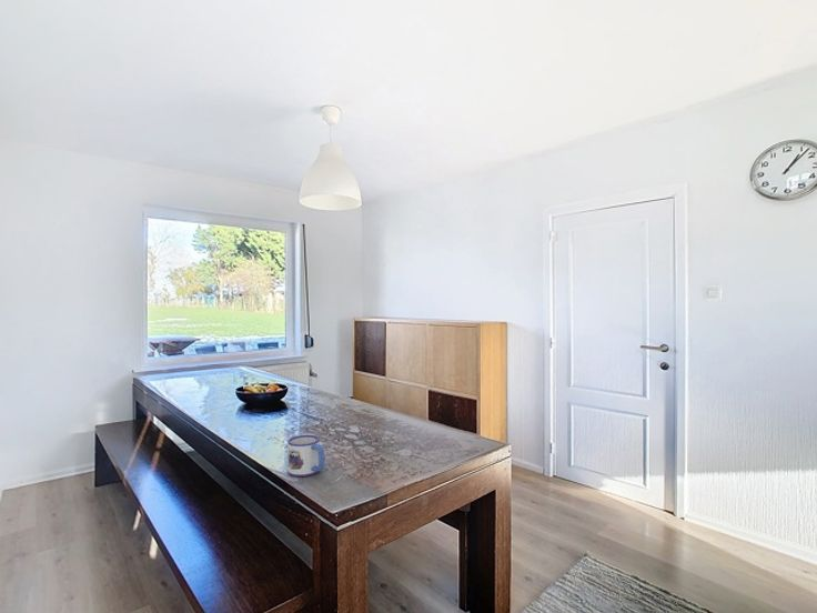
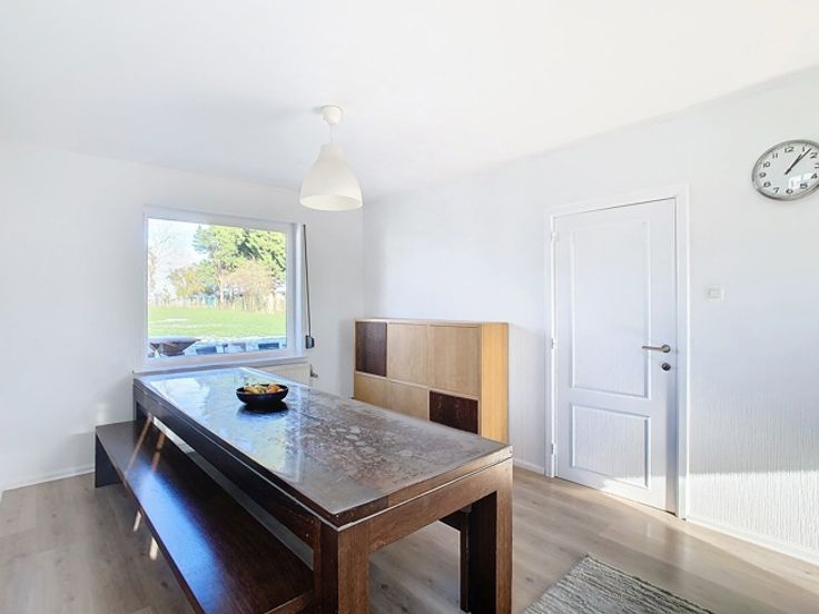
- mug [286,434,325,478]
